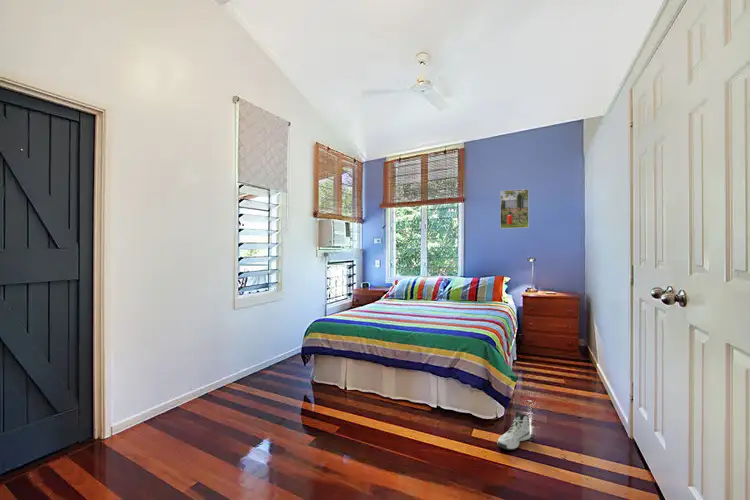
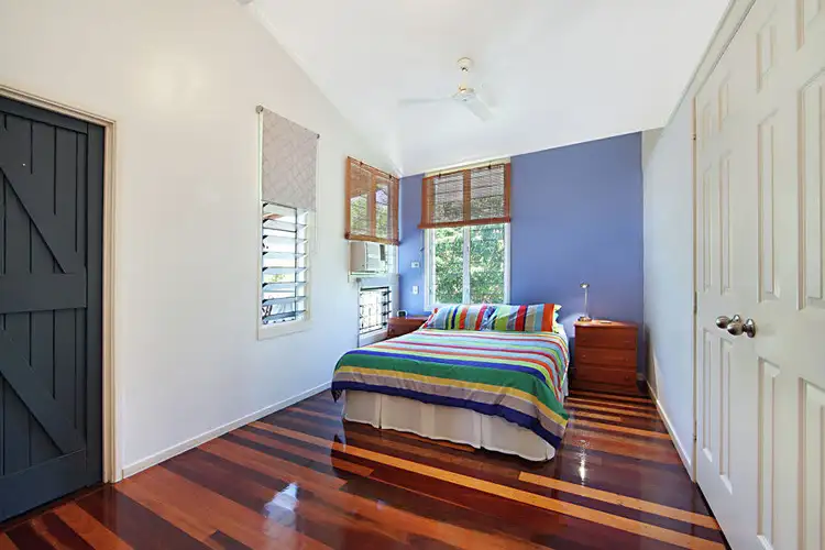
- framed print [499,188,530,230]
- sneaker [496,411,532,451]
